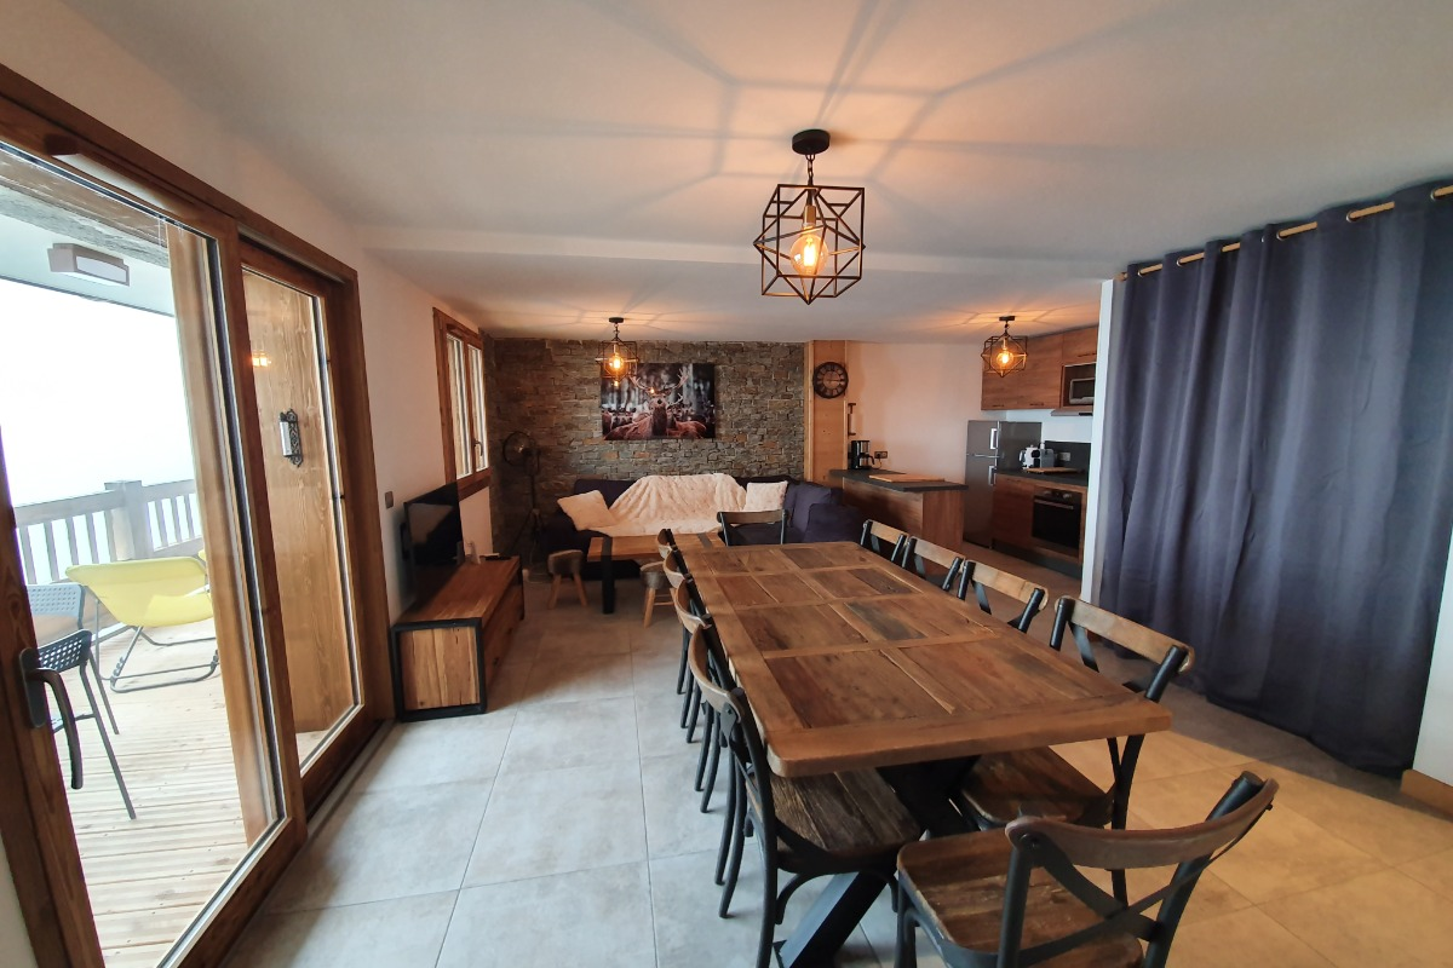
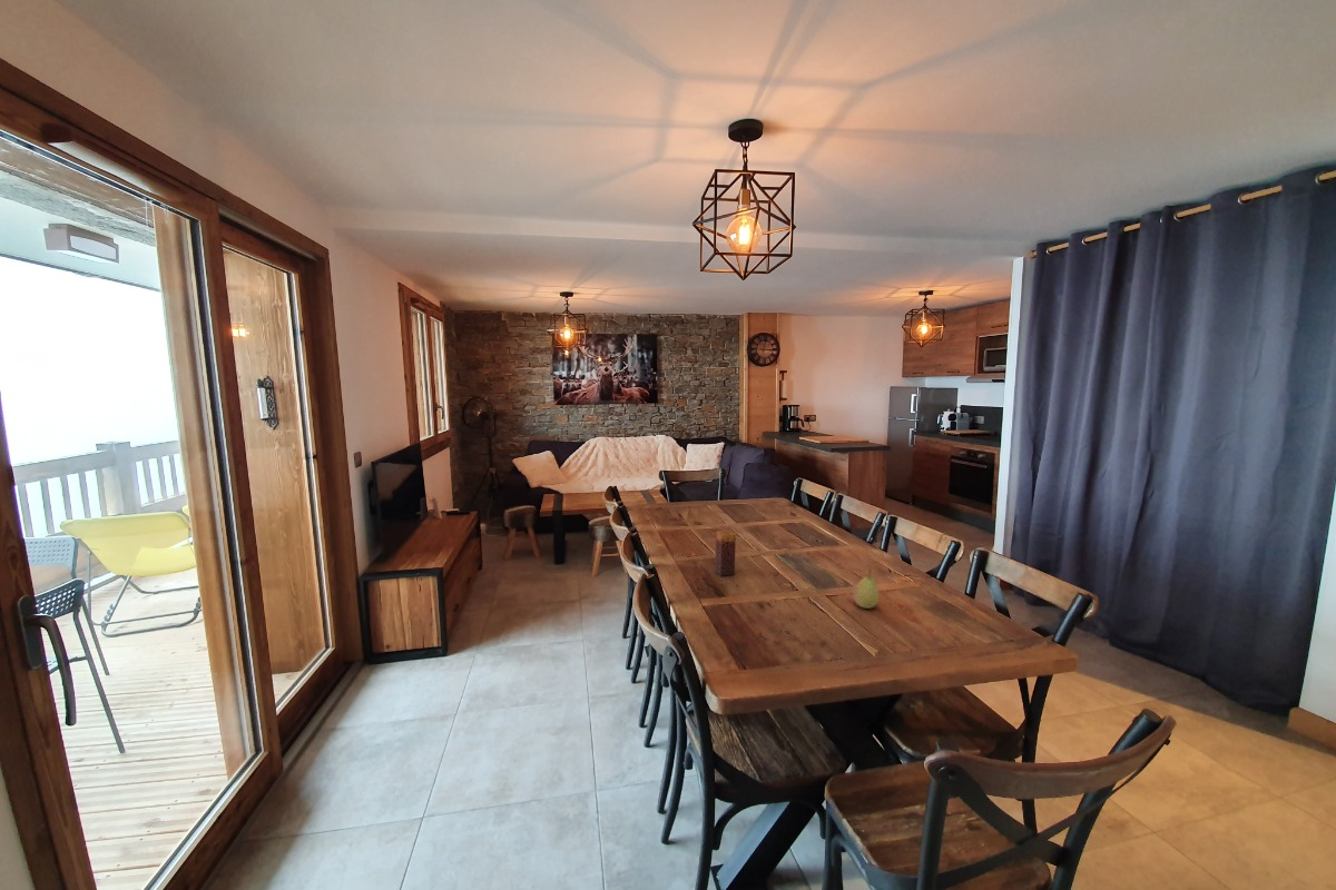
+ candle [715,530,737,577]
+ fruit [852,568,881,610]
